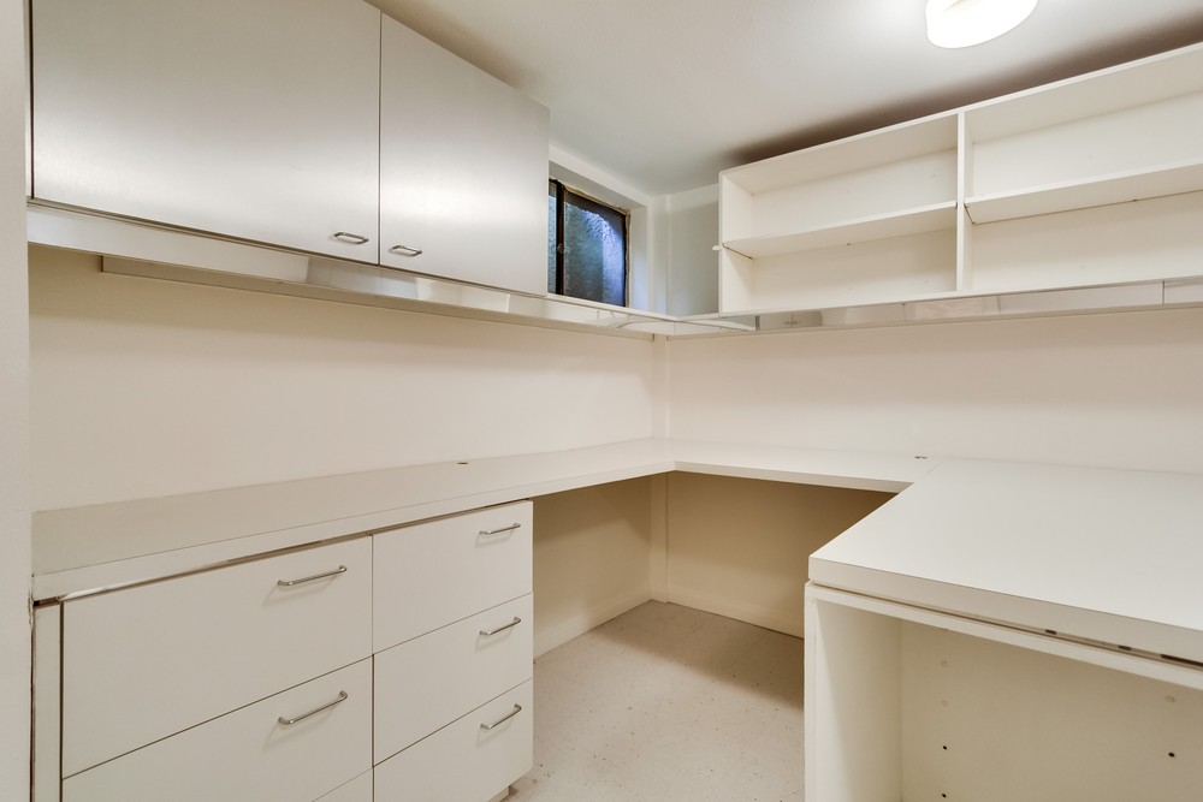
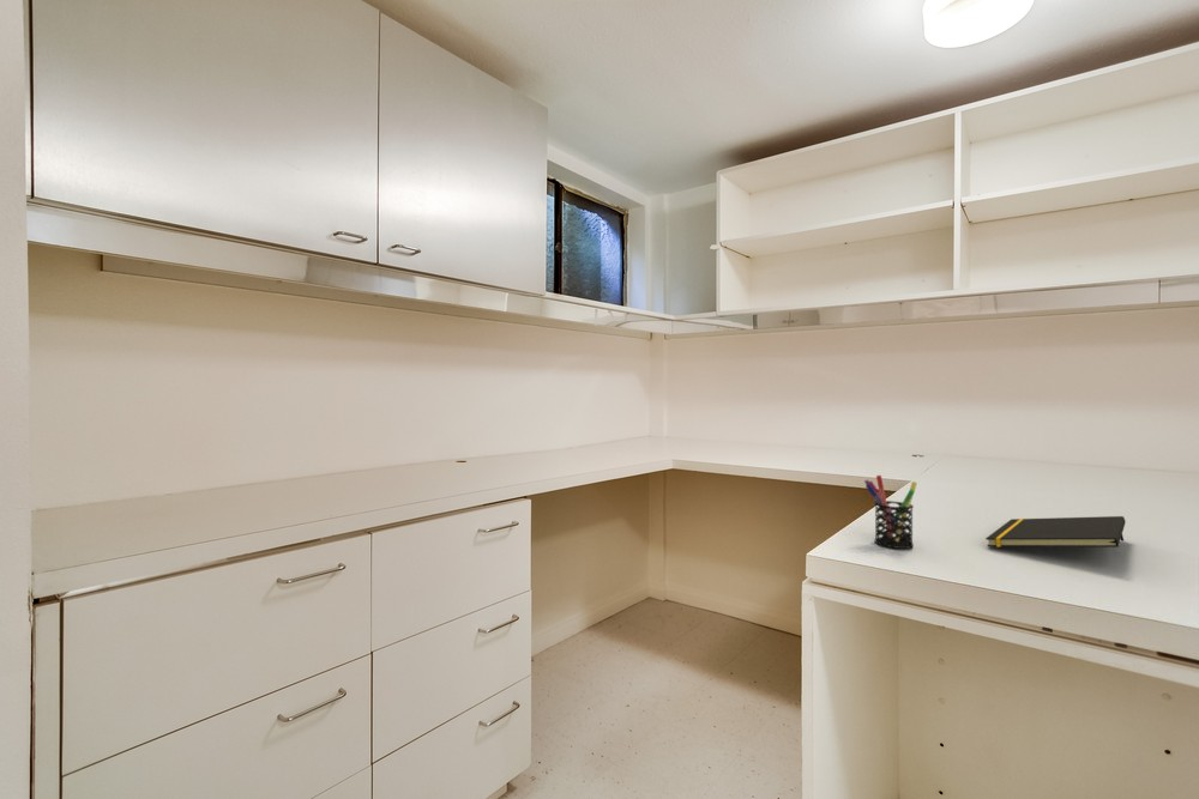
+ notepad [984,515,1127,549]
+ pen holder [863,474,918,550]
